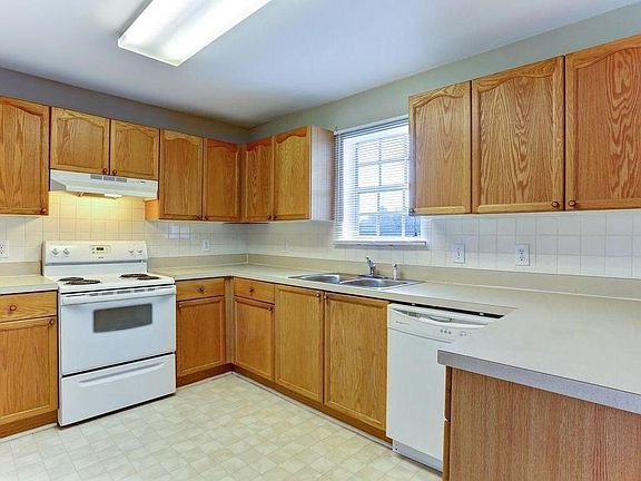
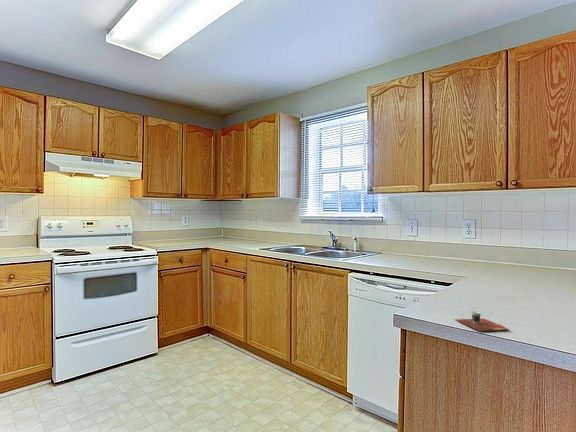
+ cup [454,310,510,332]
